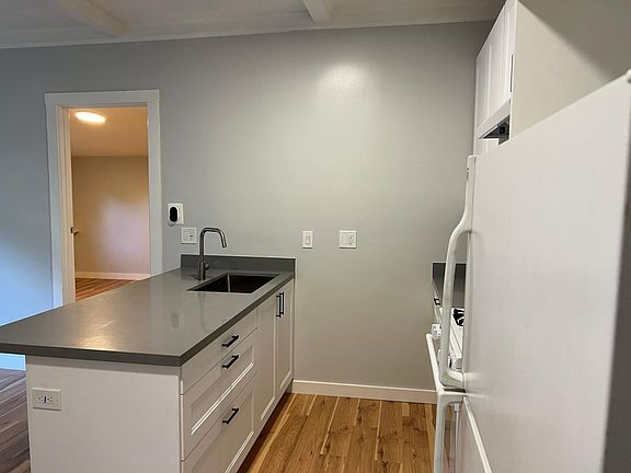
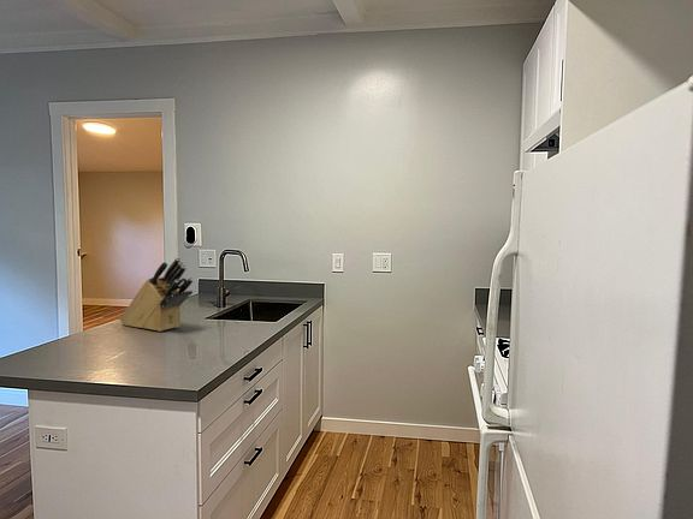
+ knife block [119,256,194,333]
